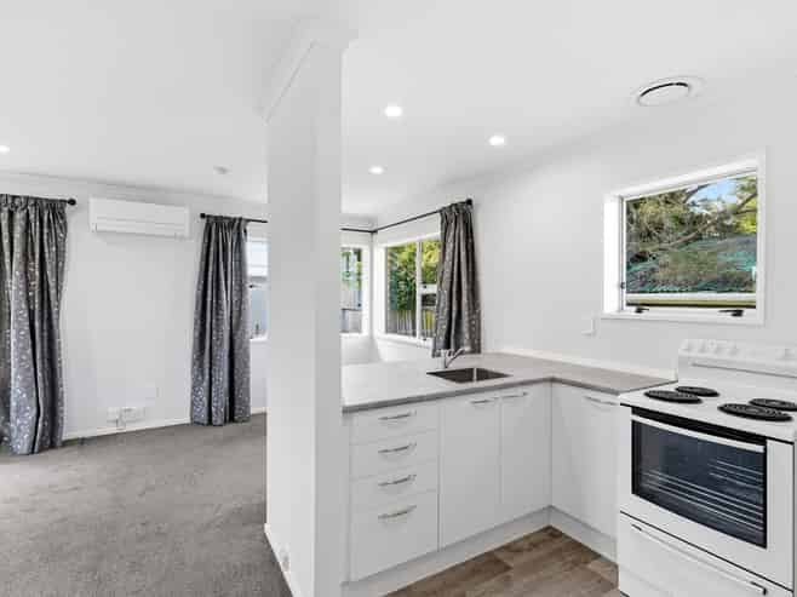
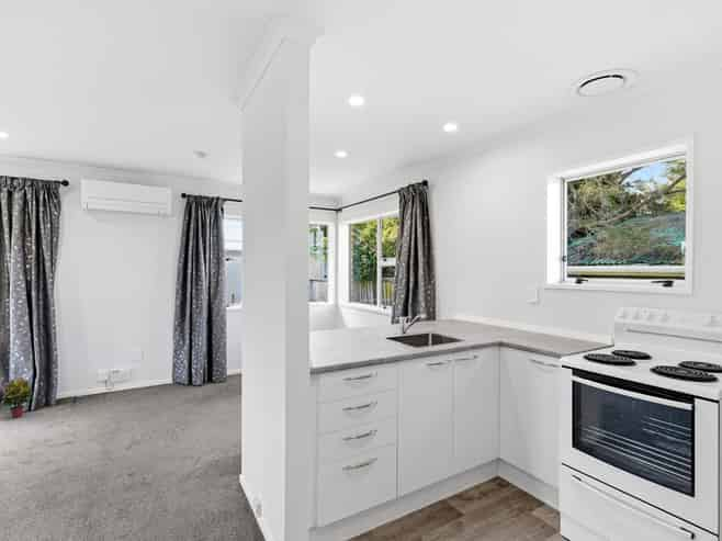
+ potted plant [1,376,35,419]
